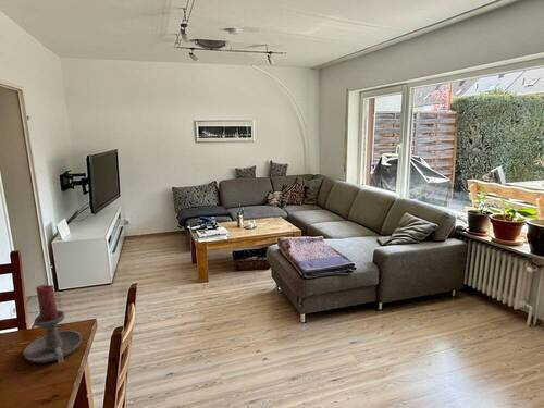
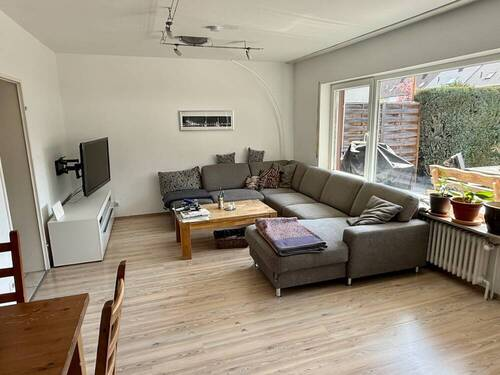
- candle holder [23,284,83,364]
